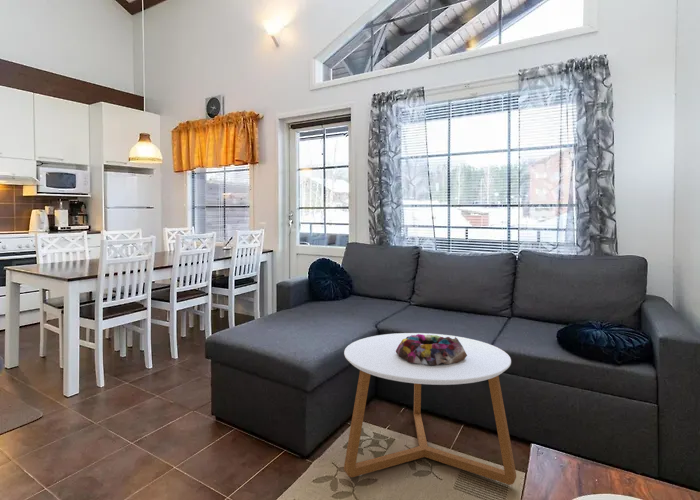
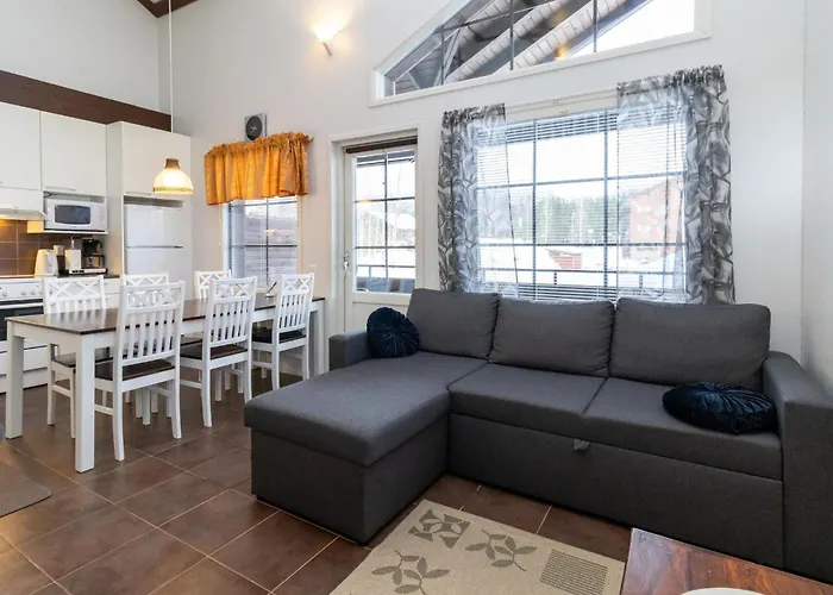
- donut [396,334,467,365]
- coffee table [343,332,517,486]
